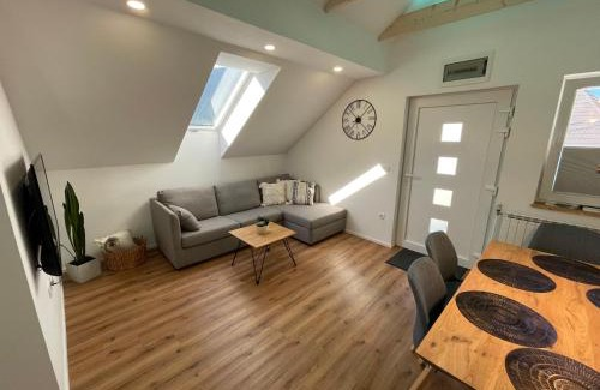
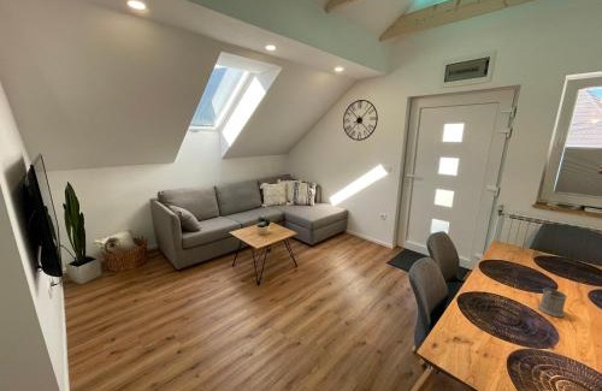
+ mug [537,288,568,319]
